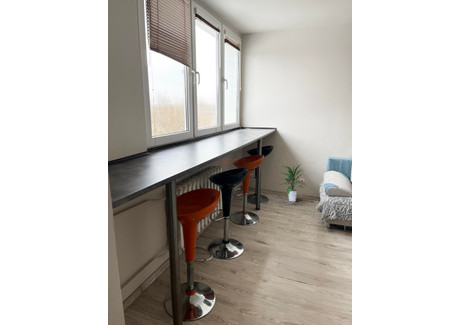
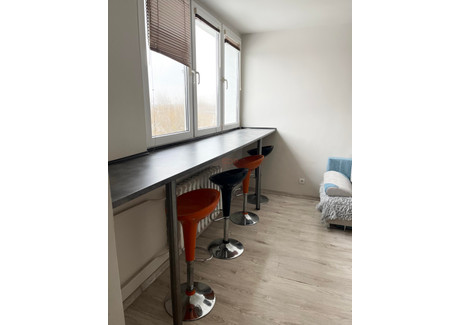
- indoor plant [279,162,307,203]
